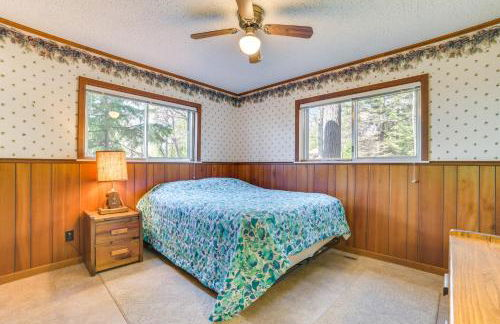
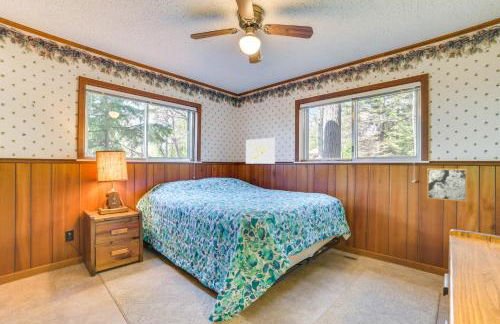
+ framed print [245,137,276,165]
+ wall art [426,168,468,203]
